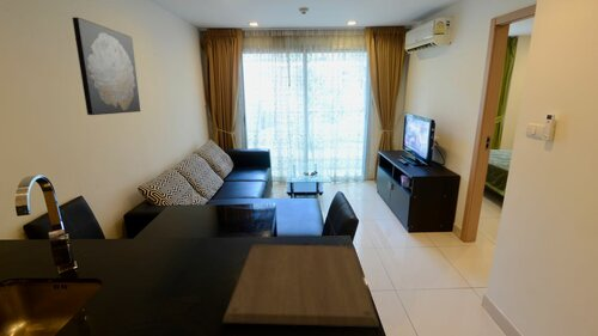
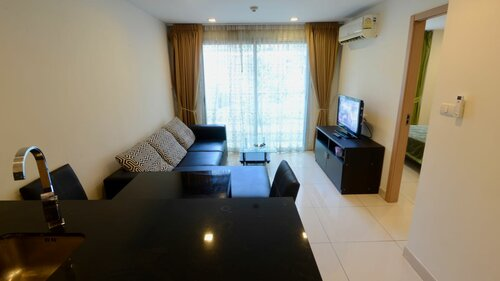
- chopping board [221,243,380,328]
- wall art [72,17,141,116]
